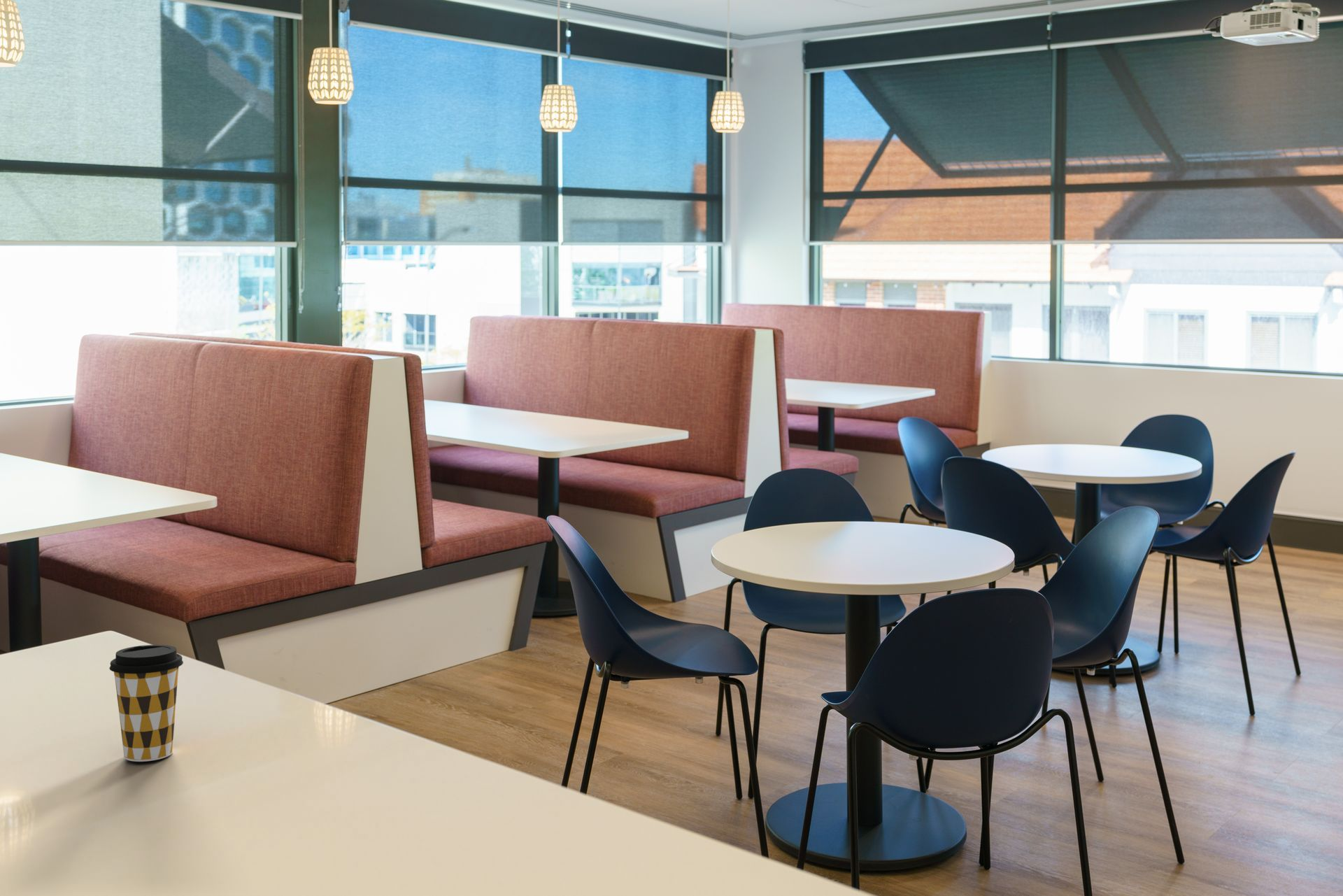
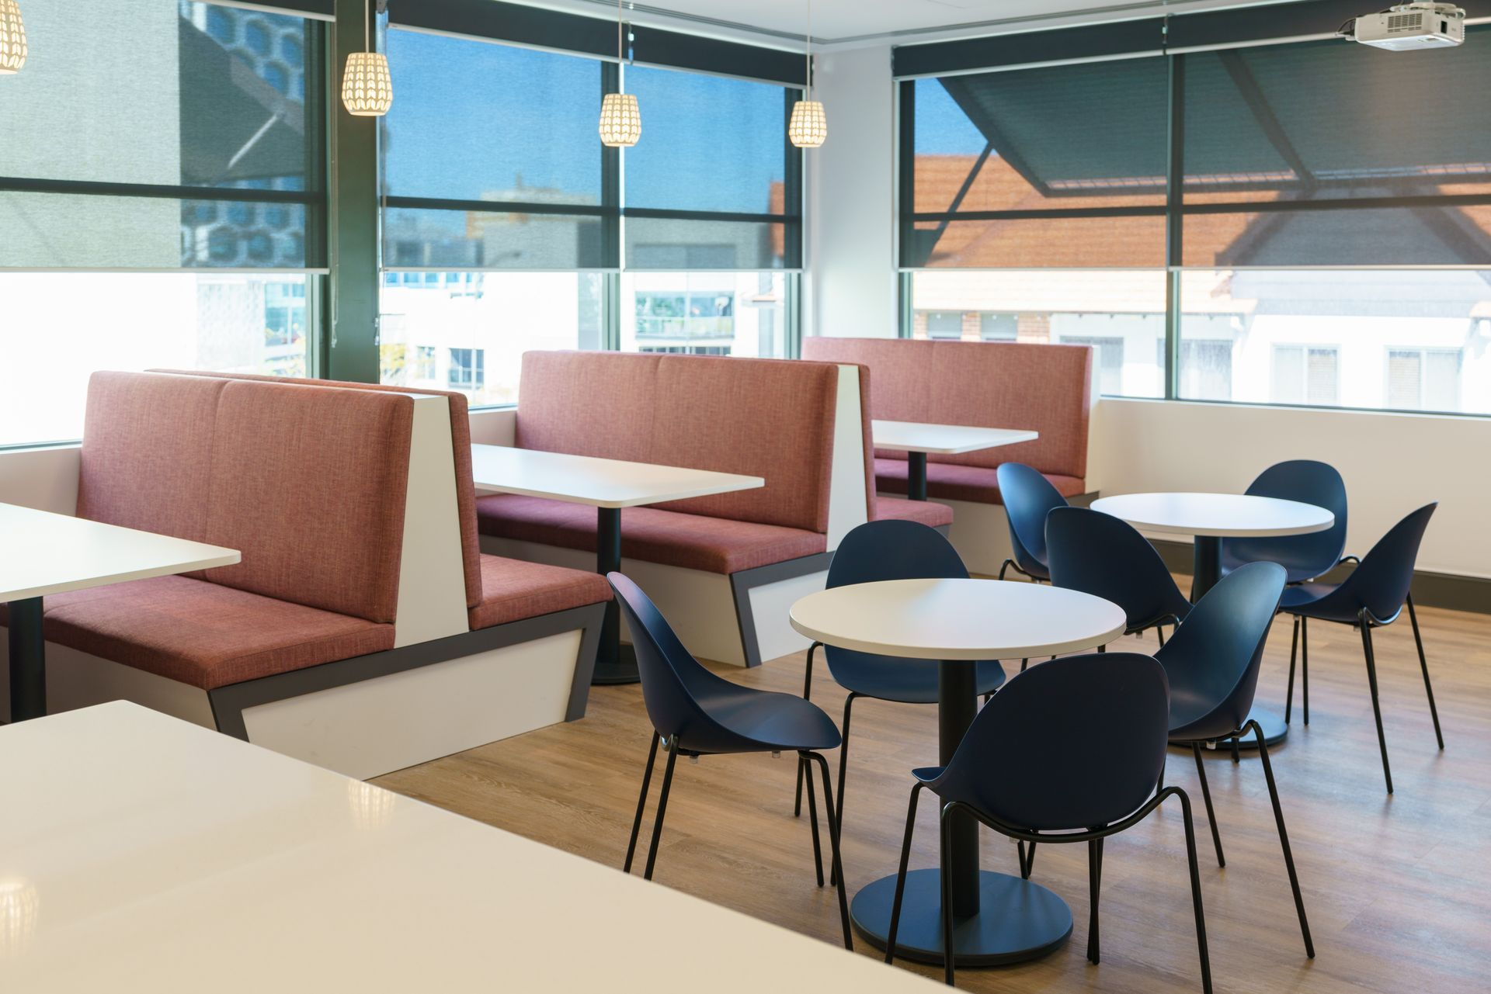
- coffee cup [108,644,184,762]
